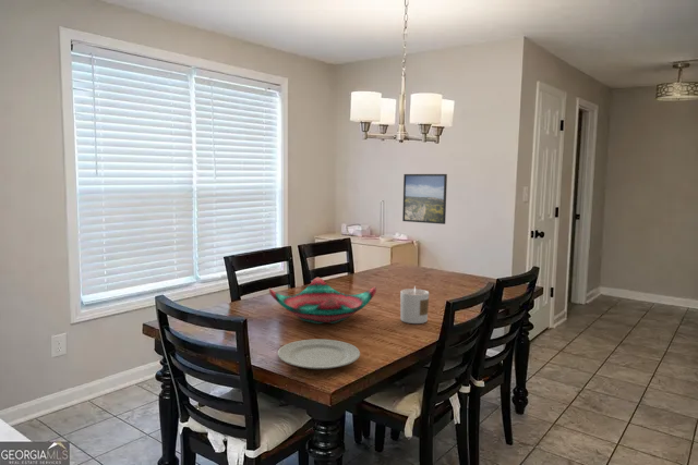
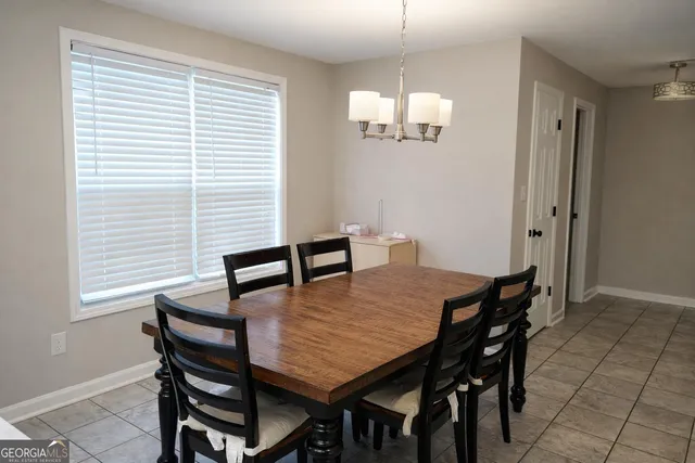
- candle [399,285,430,325]
- chinaware [277,338,361,370]
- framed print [401,173,448,225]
- decorative bowl [268,277,377,325]
